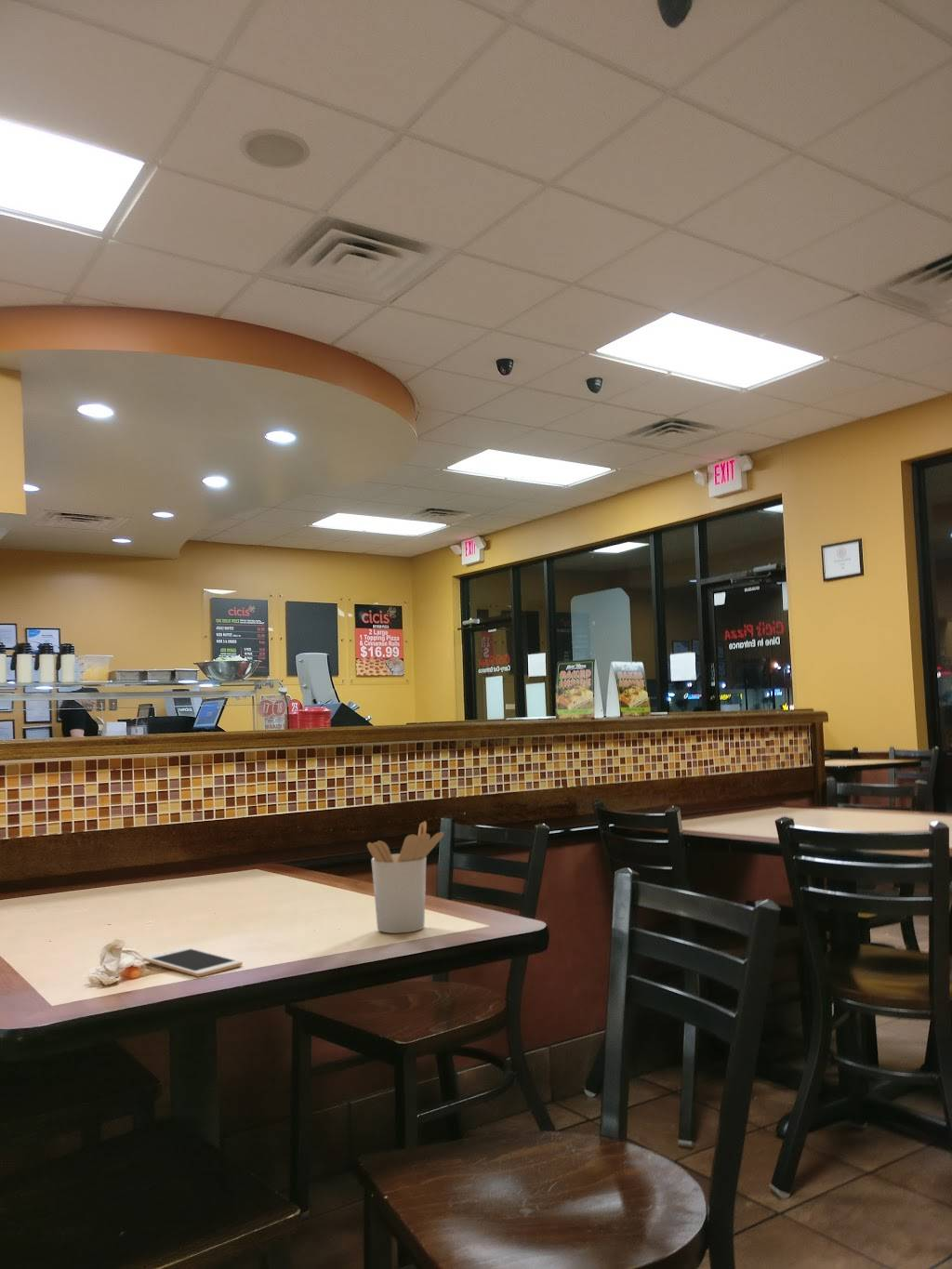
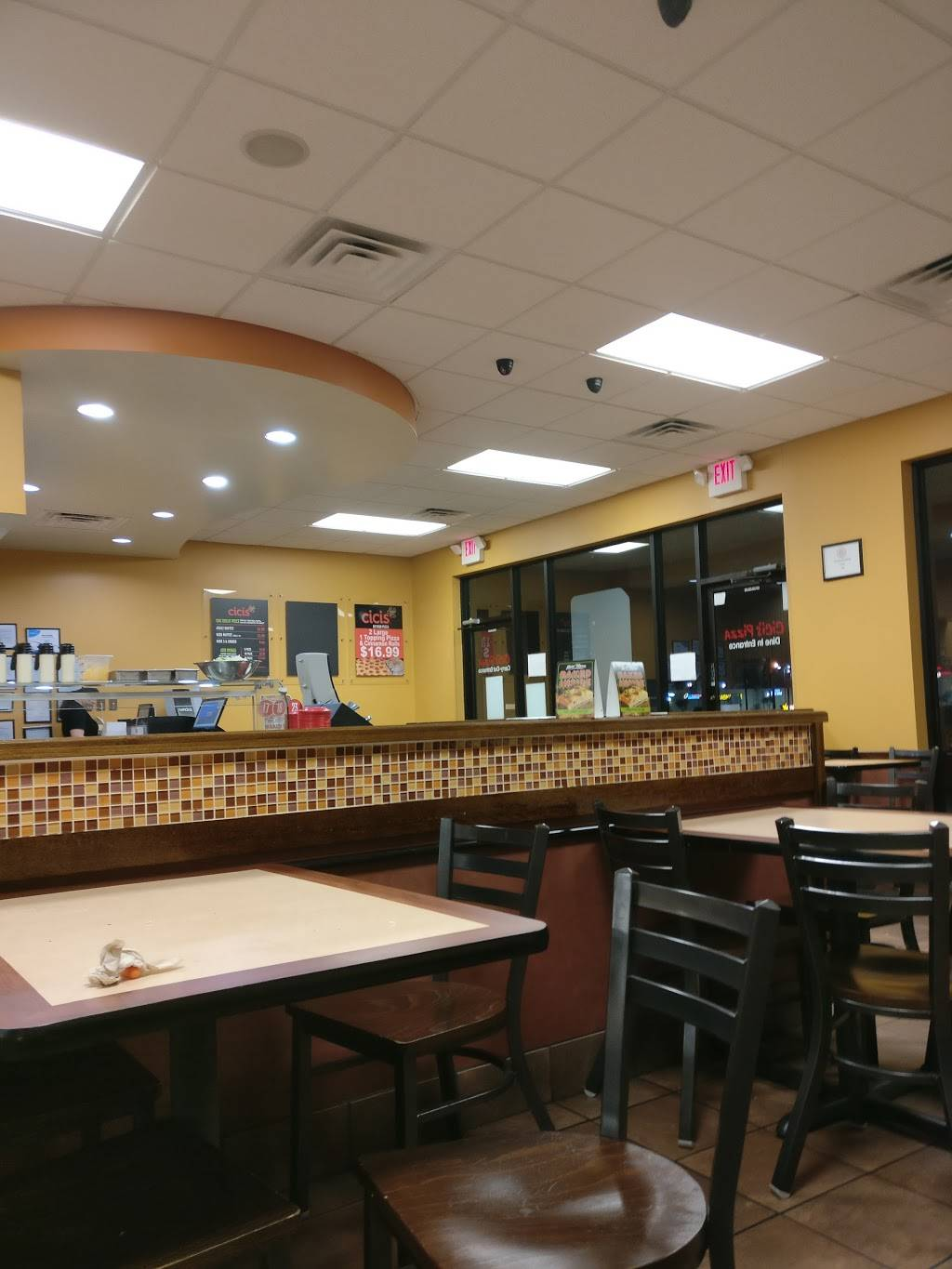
- utensil holder [366,820,445,934]
- cell phone [142,946,244,978]
